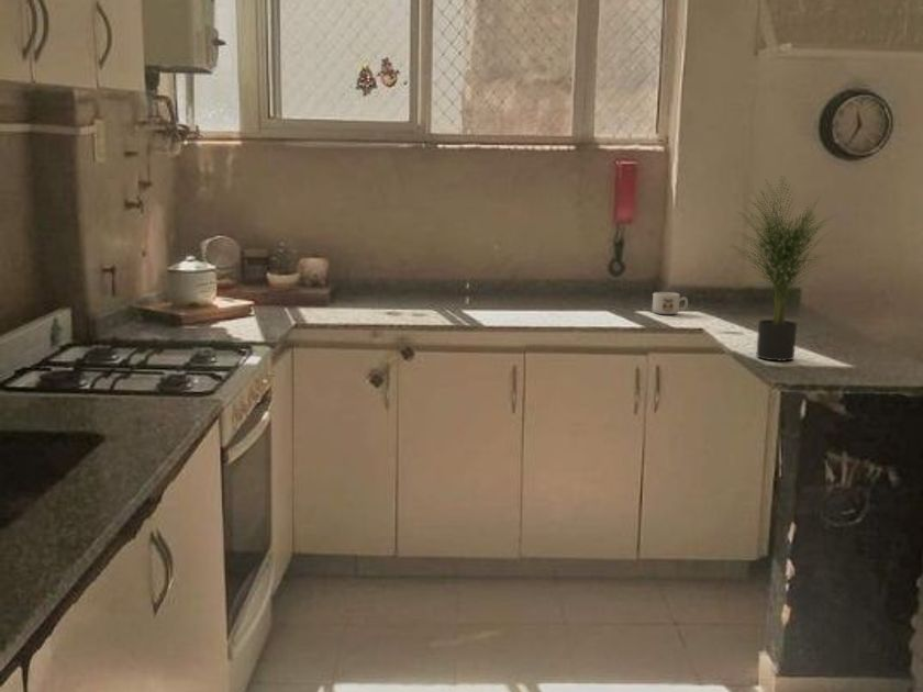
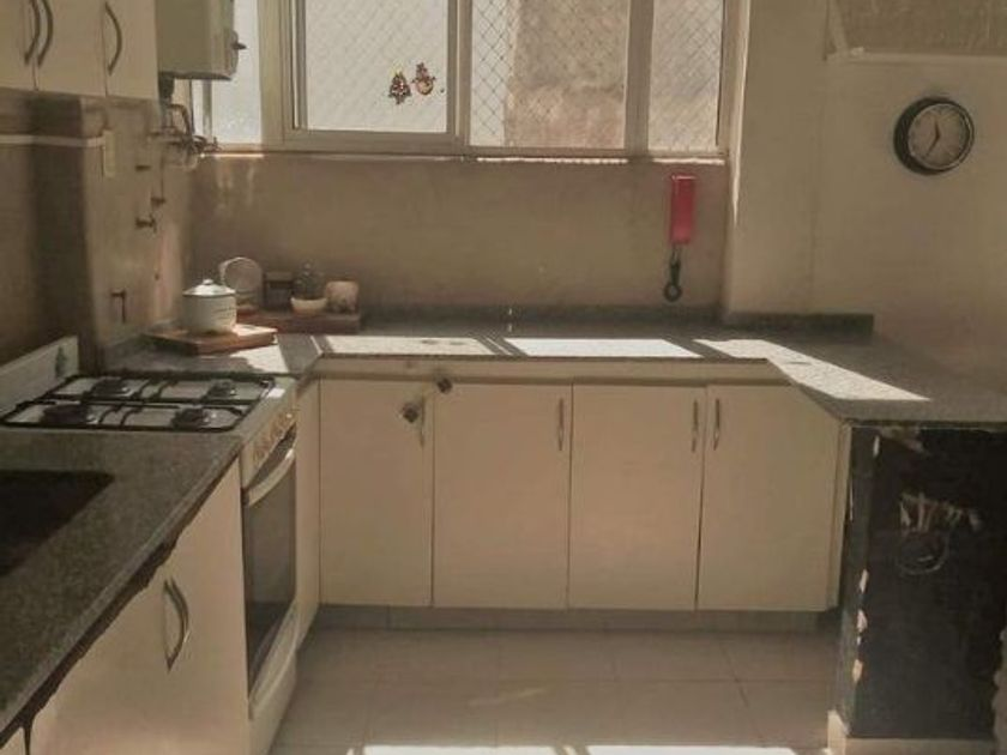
- mug [652,291,689,315]
- potted plant [727,174,838,362]
